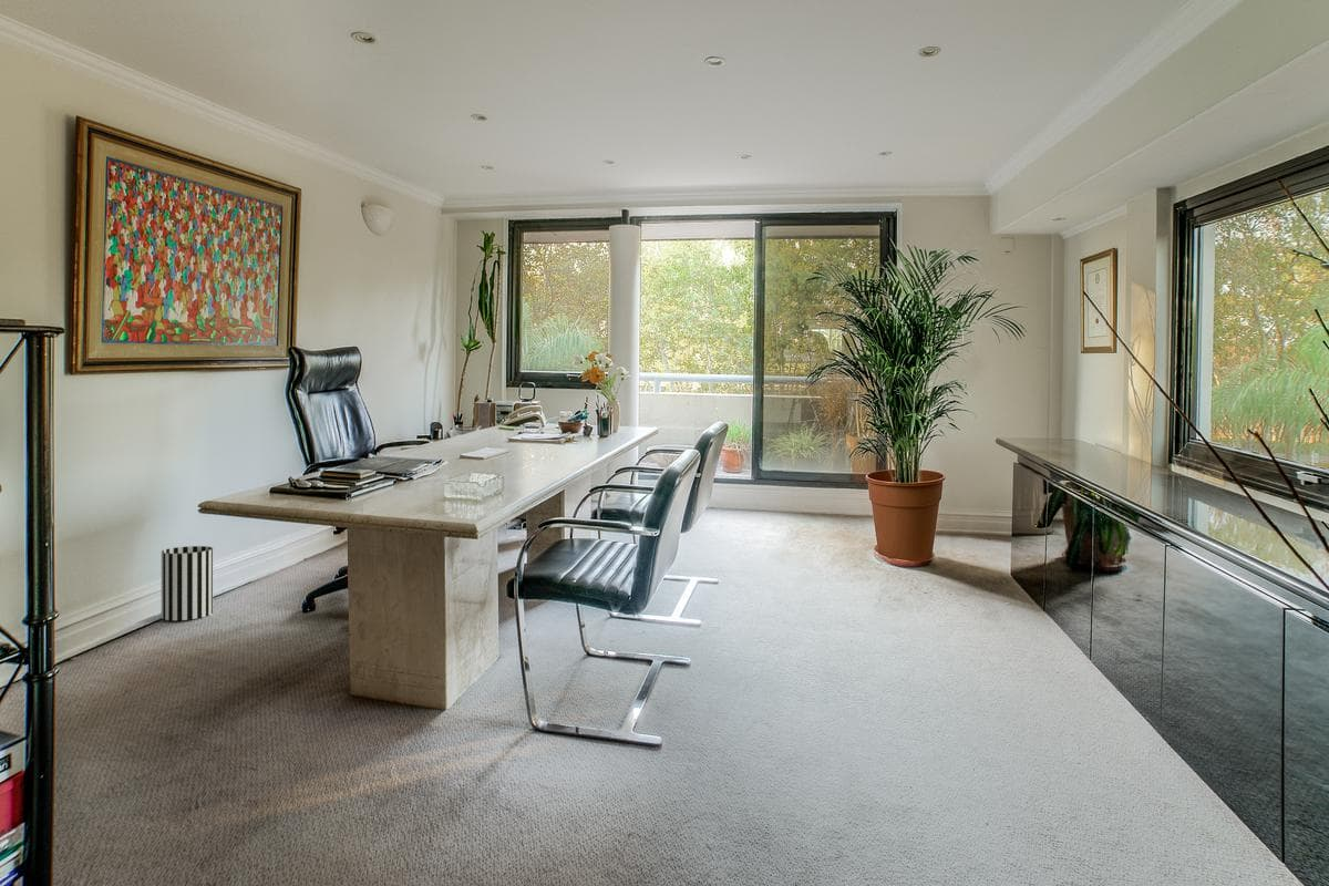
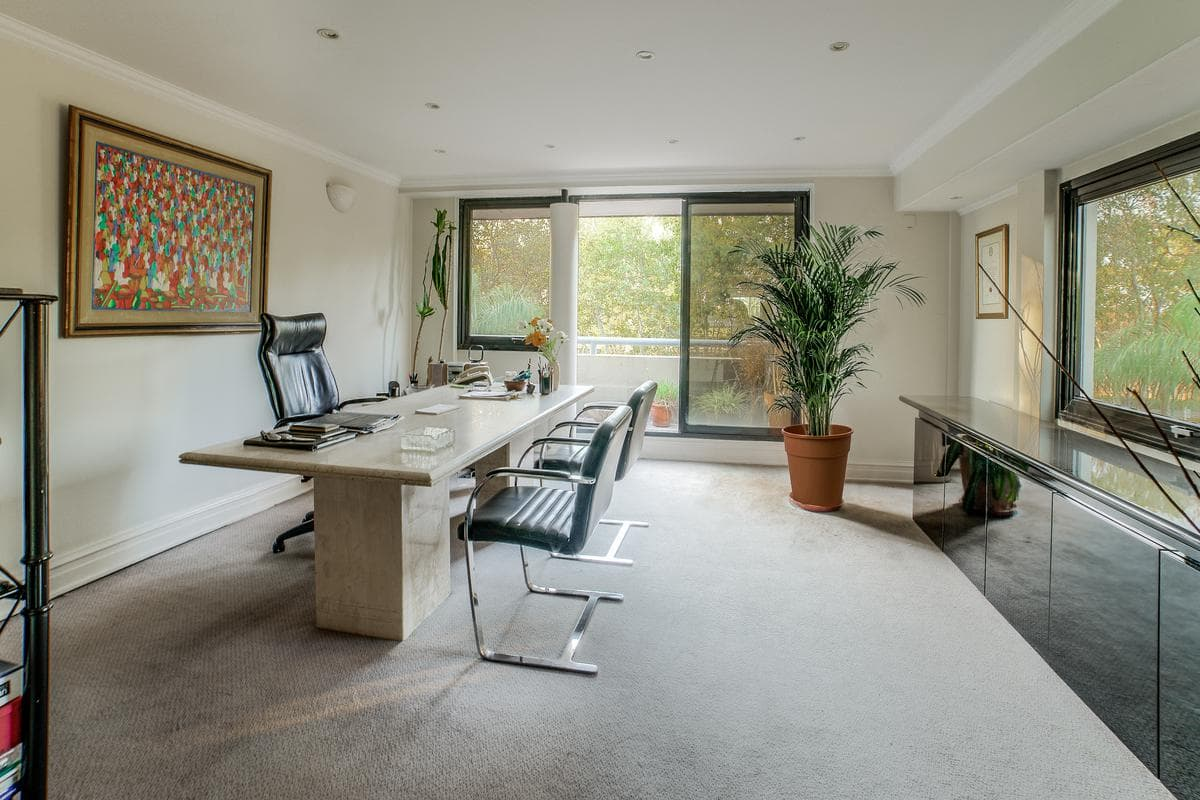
- wastebasket [161,545,214,621]
